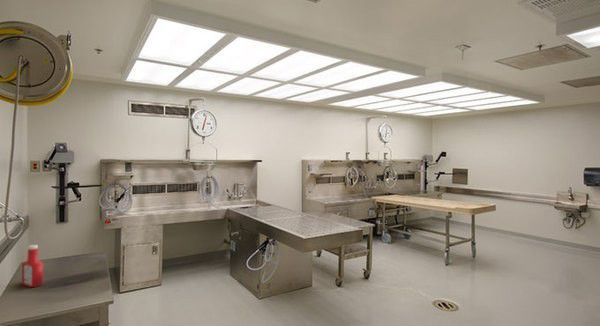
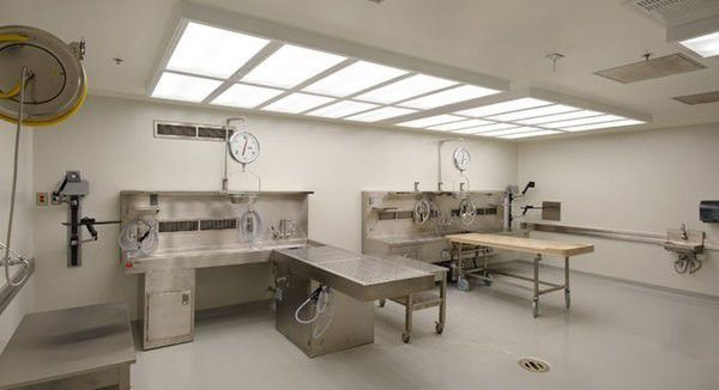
- soap bottle [21,244,44,288]
